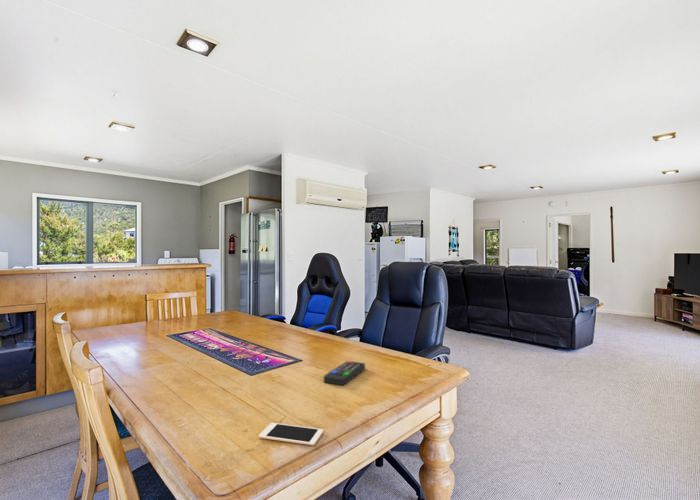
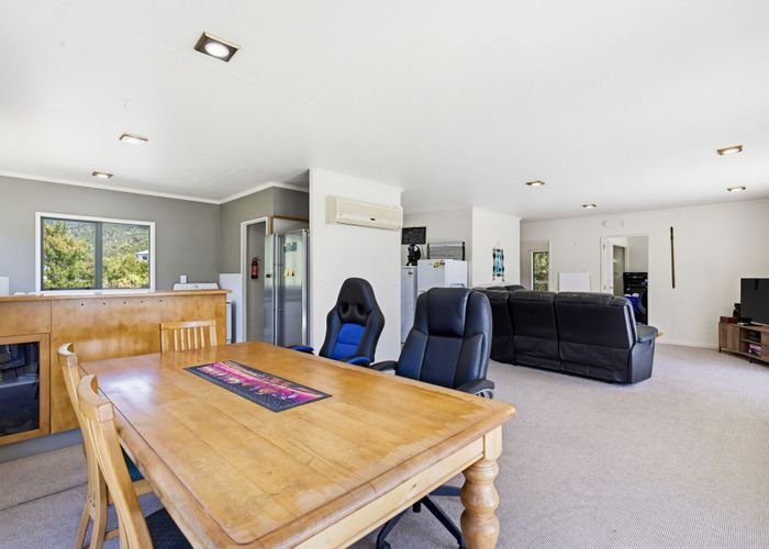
- cell phone [258,422,324,446]
- remote control [323,360,366,386]
